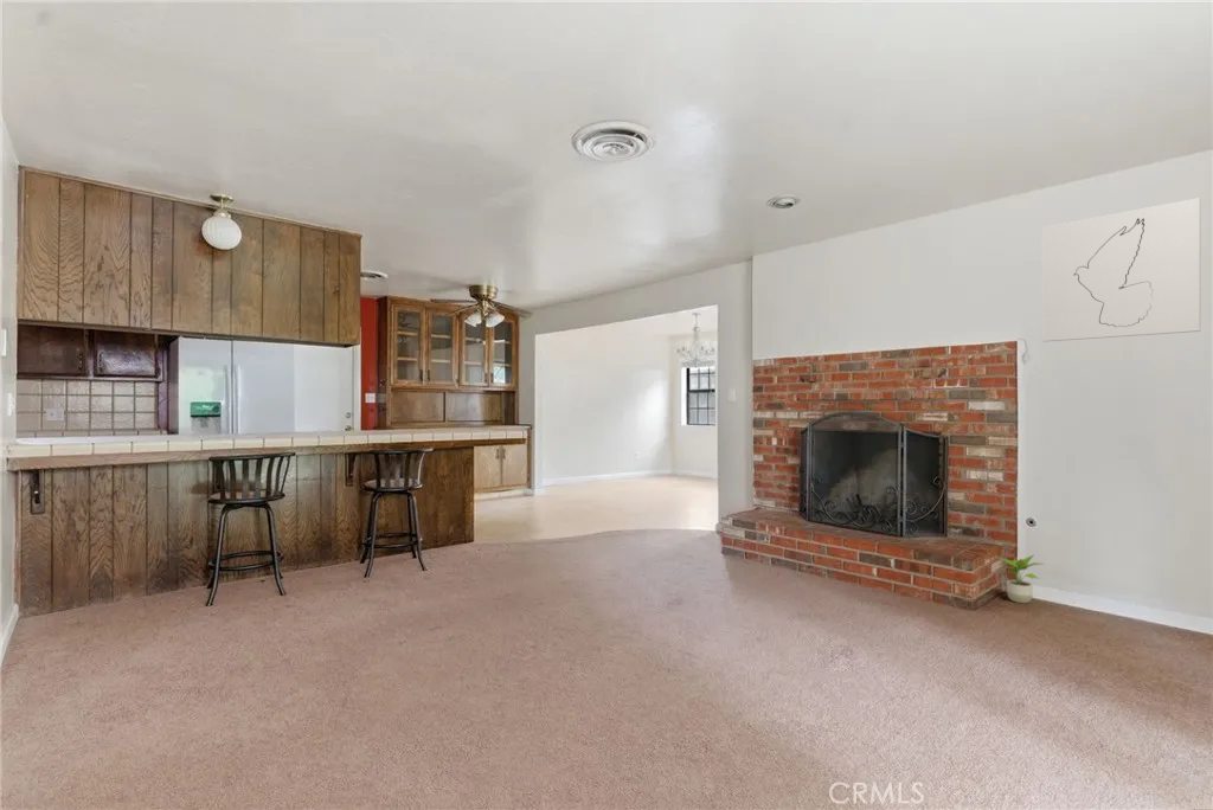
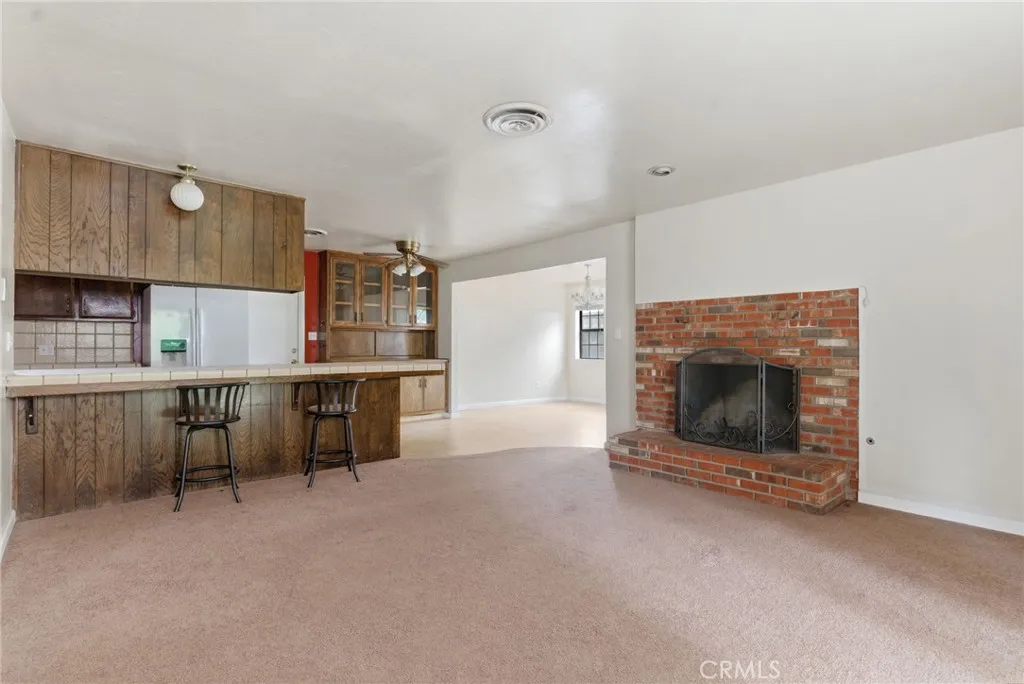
- wall art [1041,197,1202,342]
- potted plant [995,554,1044,604]
